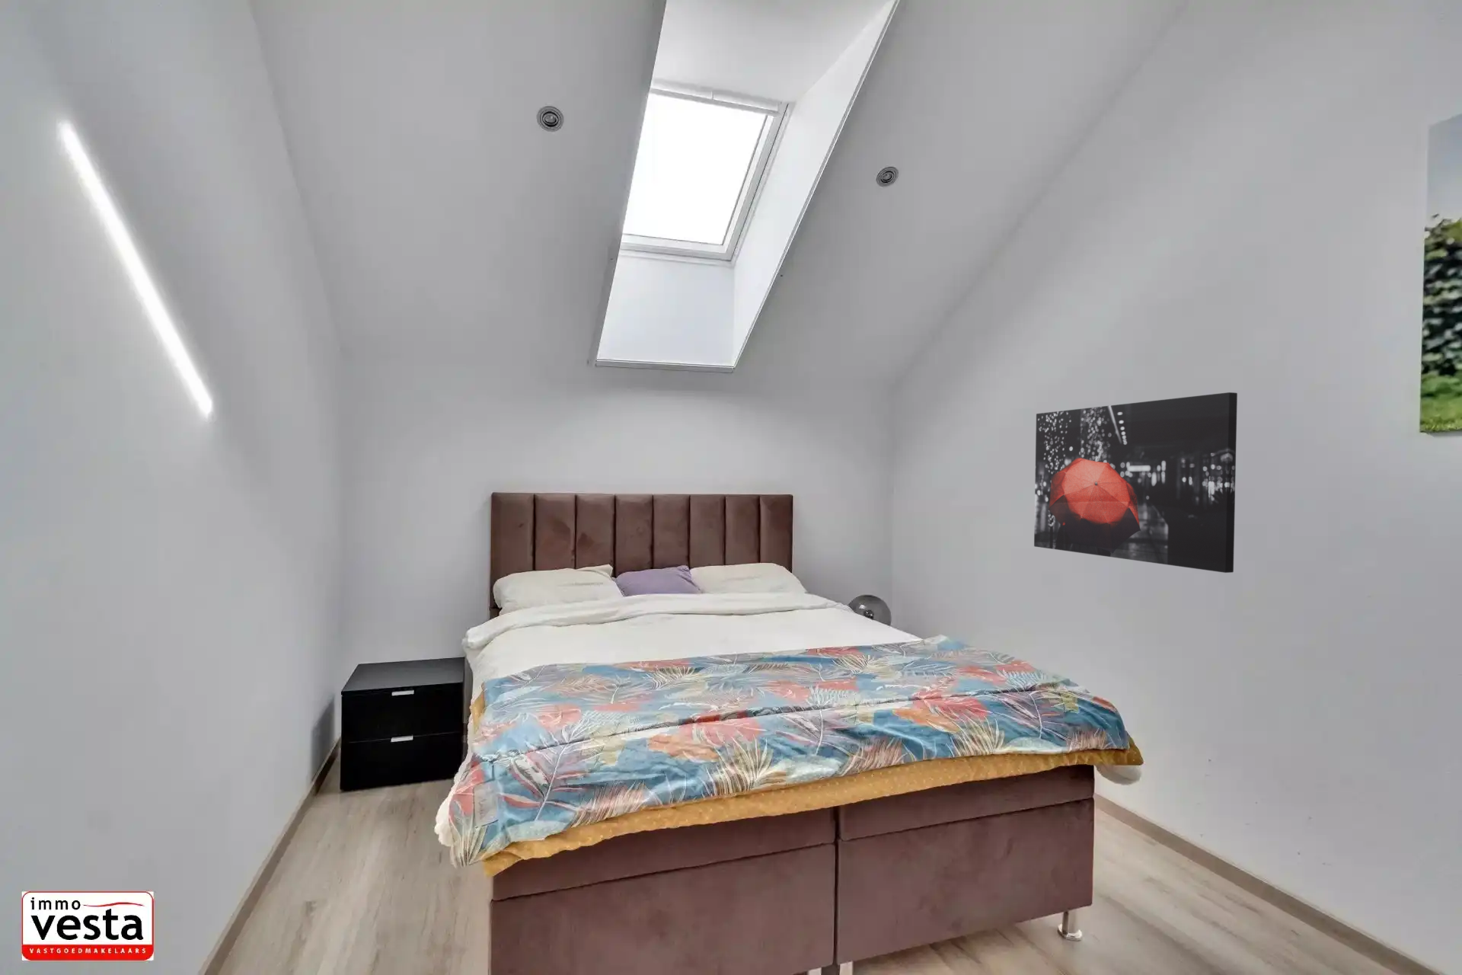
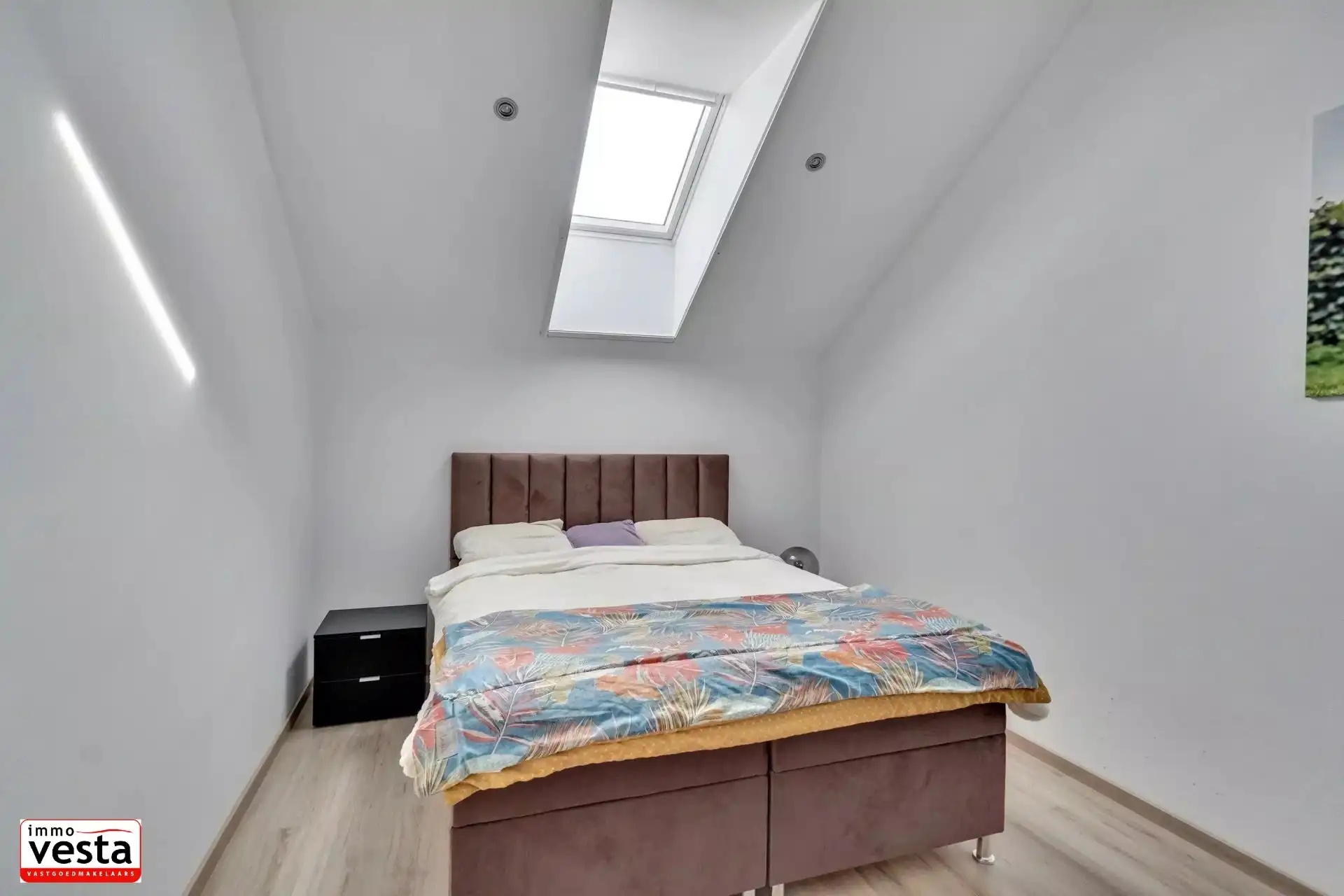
- wall art [1033,392,1238,573]
